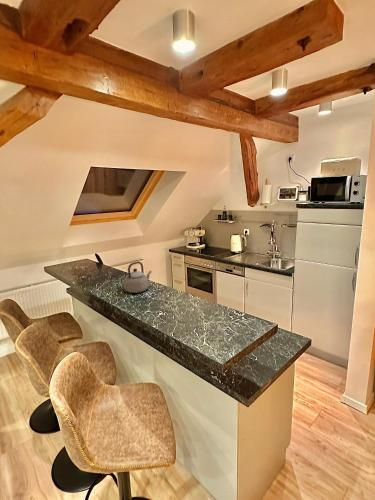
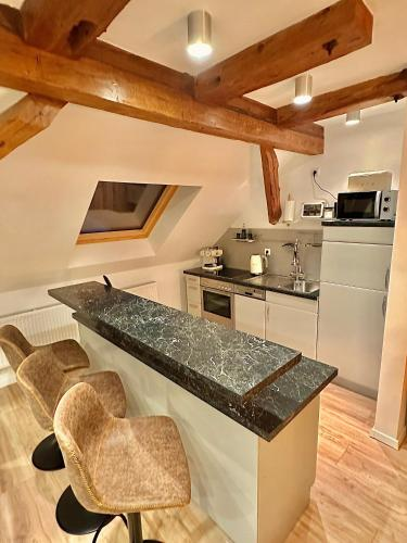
- teapot [123,261,152,294]
